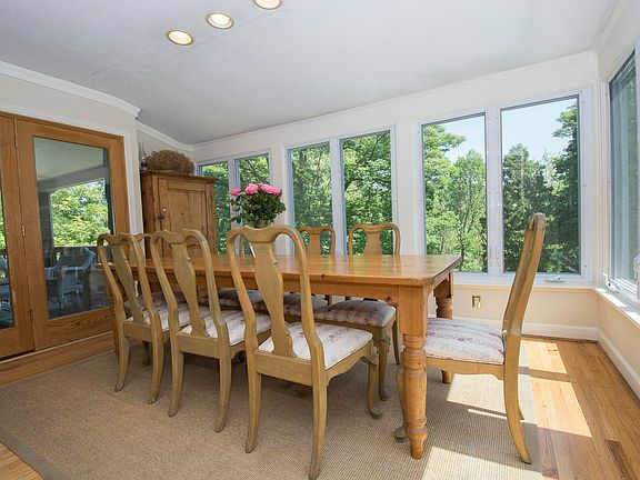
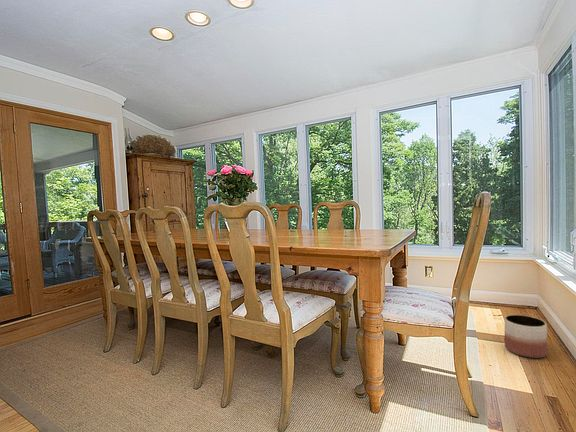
+ planter [503,314,549,359]
